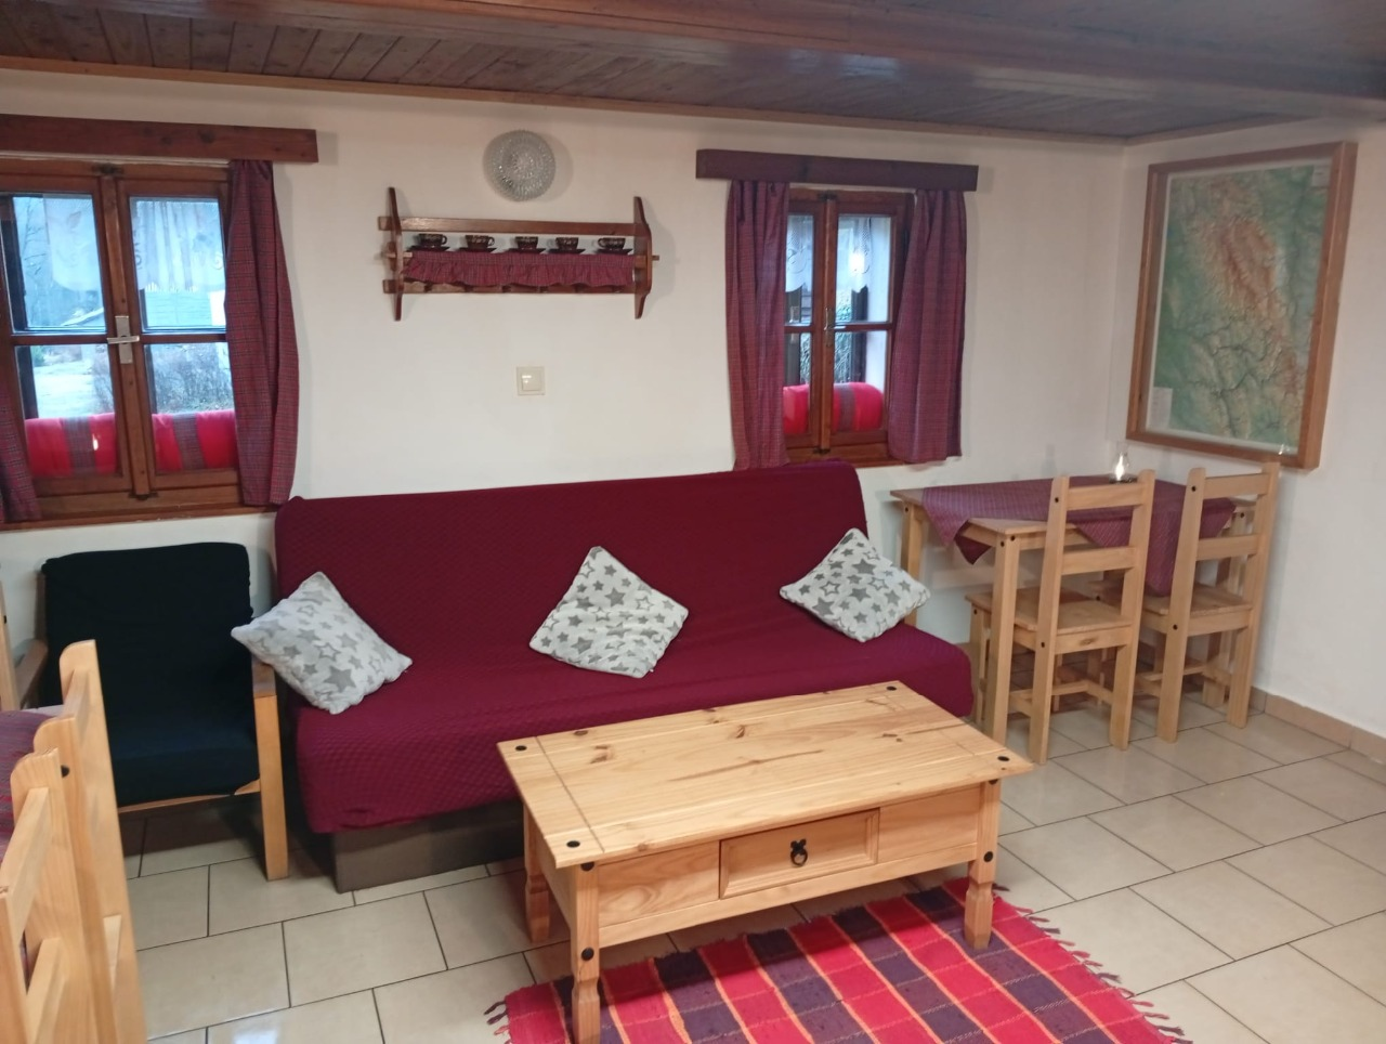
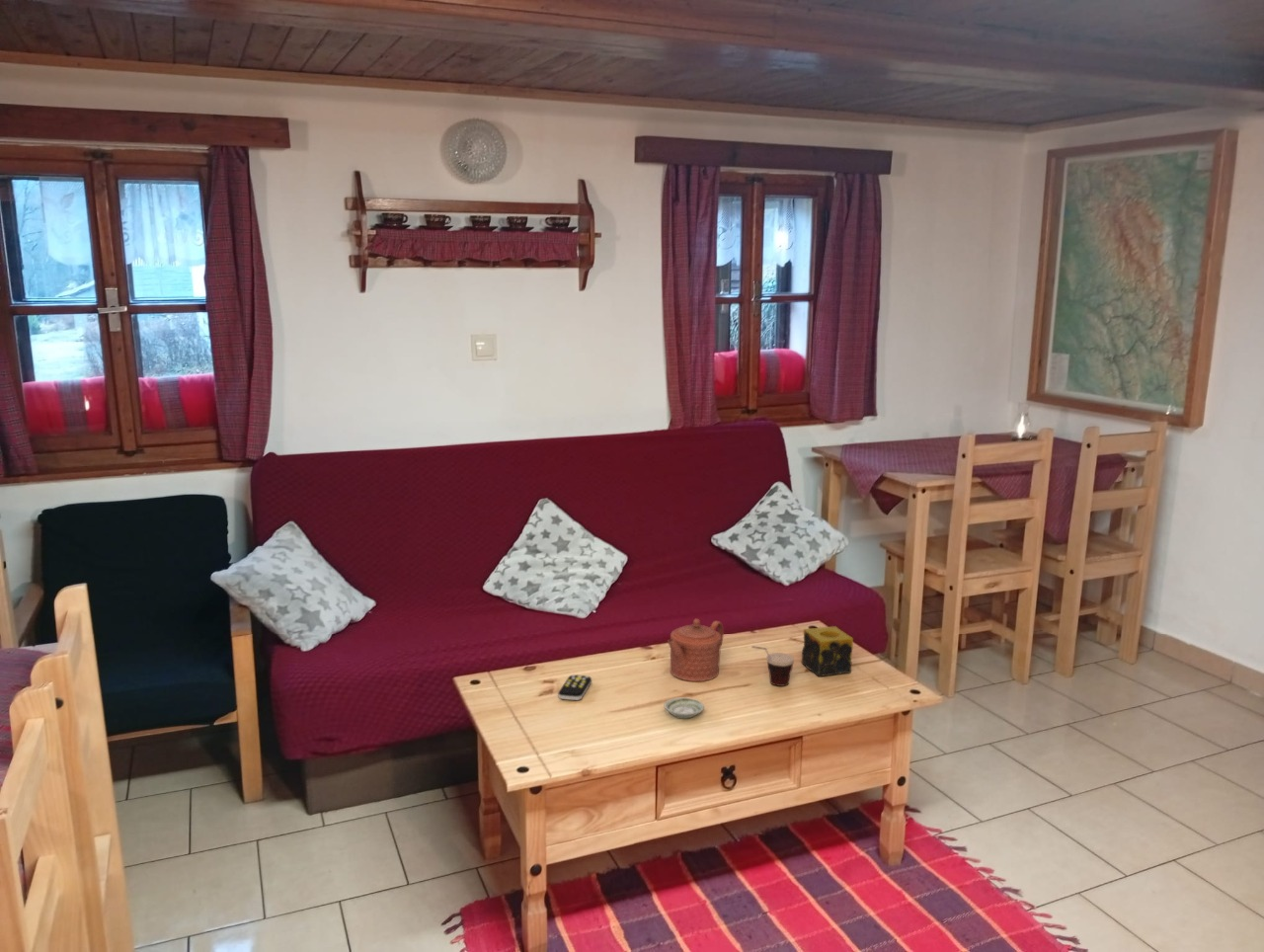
+ saucer [664,696,705,720]
+ remote control [557,674,593,701]
+ candle [801,625,854,677]
+ teapot [667,617,725,682]
+ cup [751,645,795,687]
